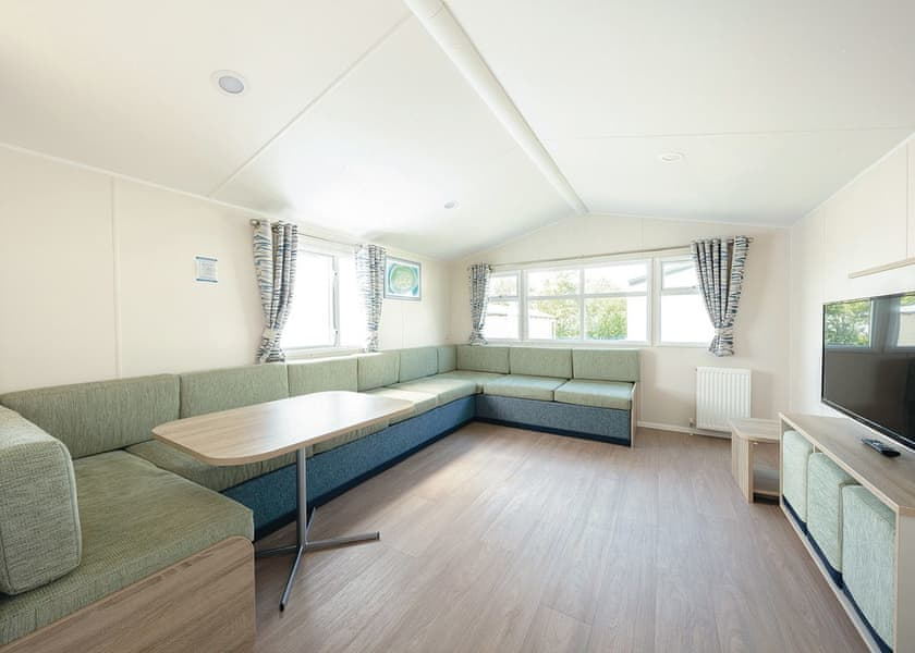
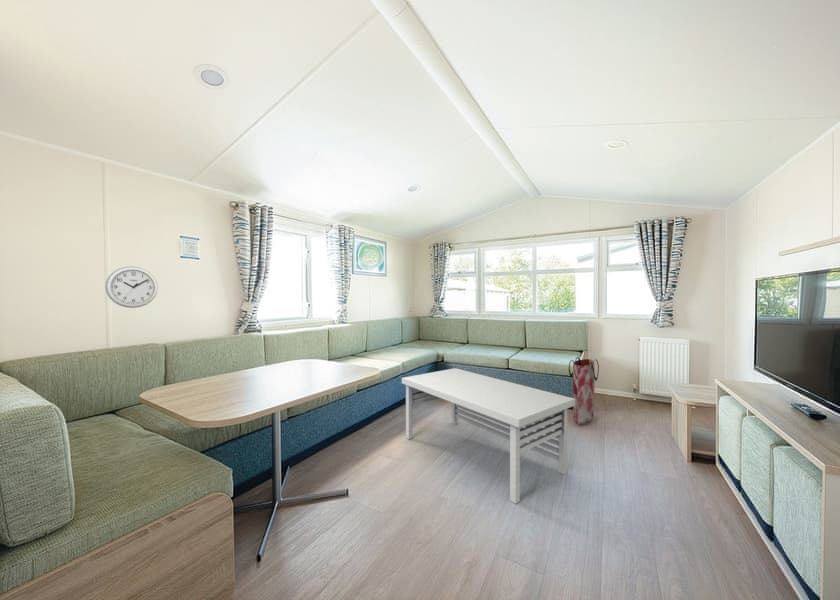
+ bag [568,356,600,426]
+ coffee table [401,367,575,505]
+ wall clock [104,265,159,309]
